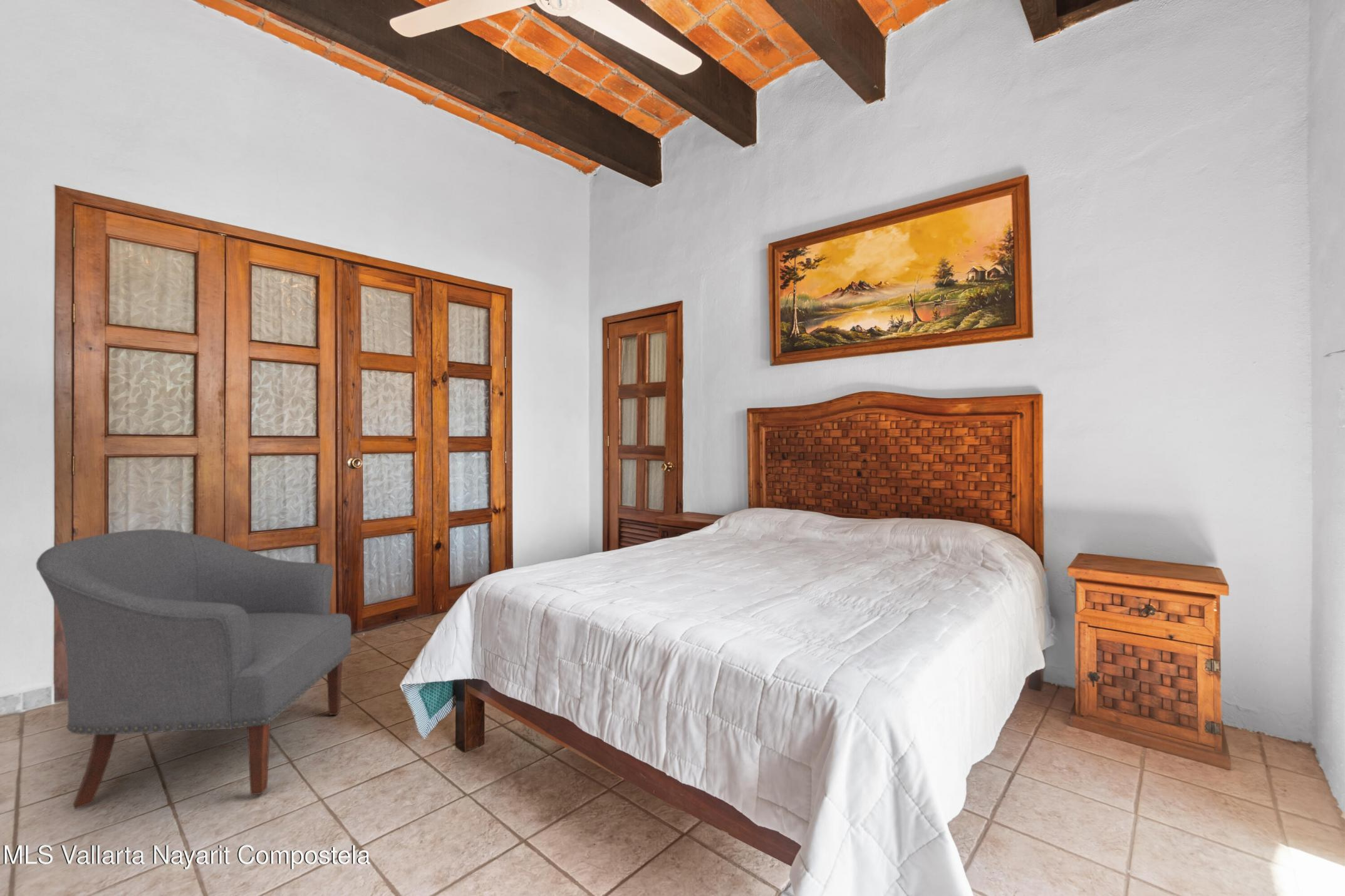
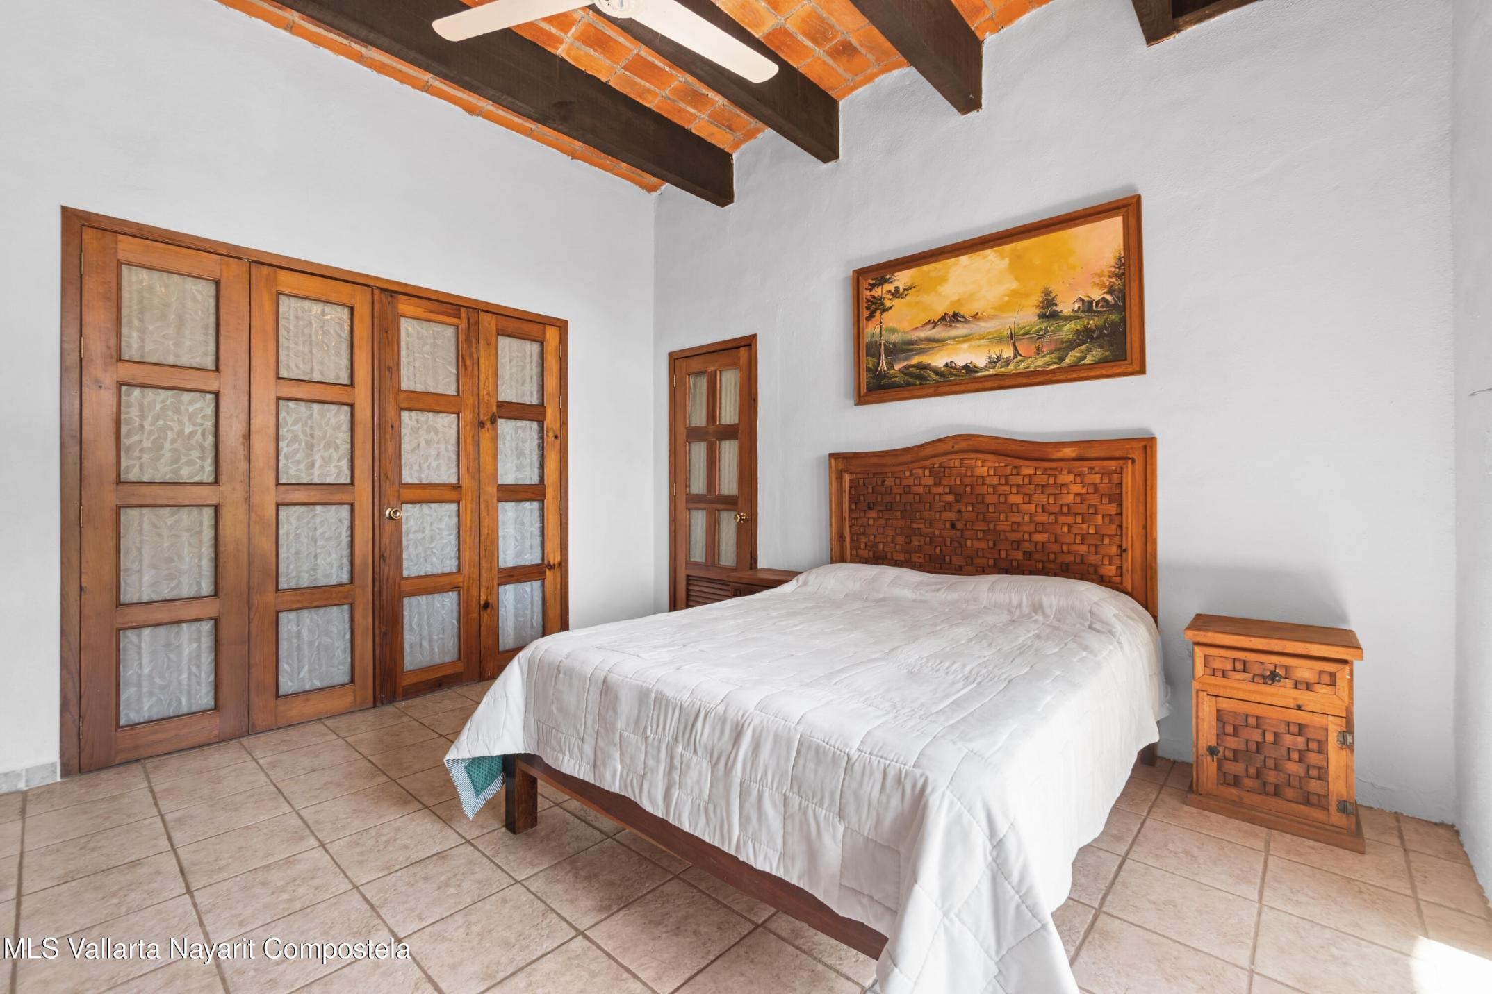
- chair [36,528,352,810]
